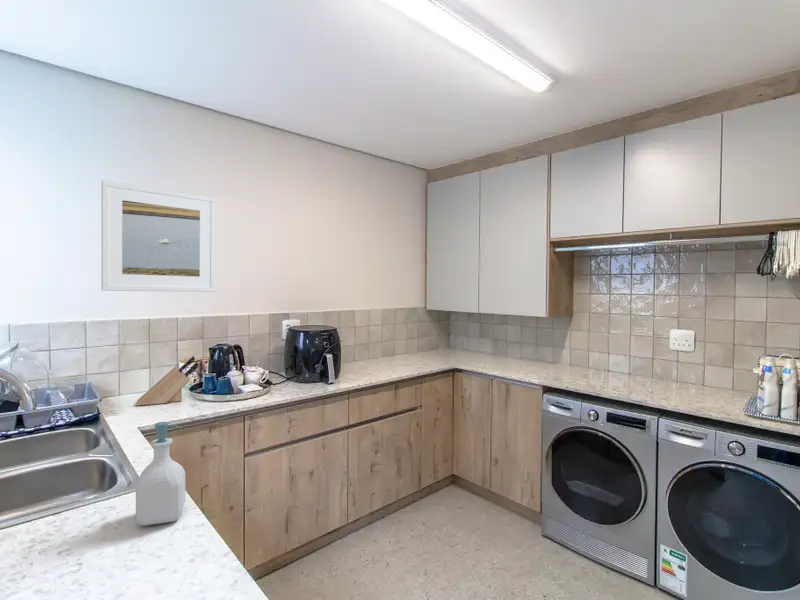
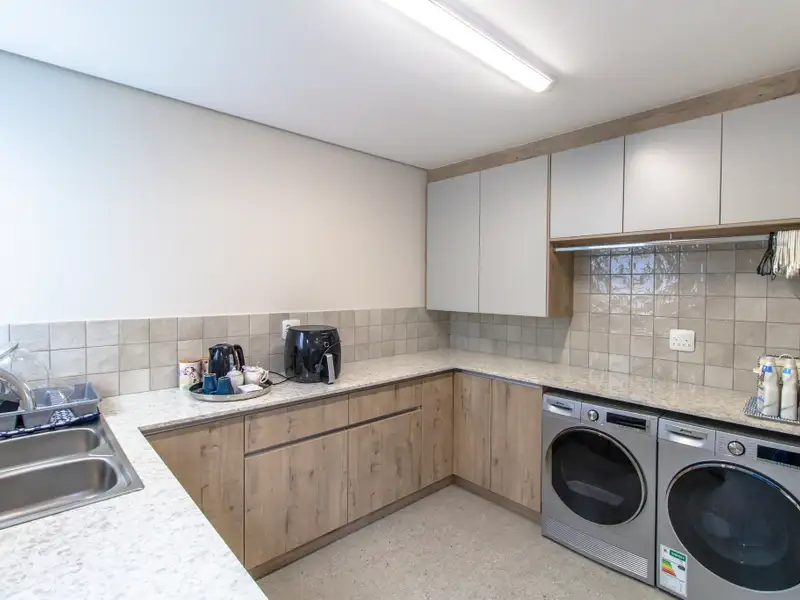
- soap bottle [135,421,186,527]
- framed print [100,179,217,293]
- knife block [135,355,200,407]
